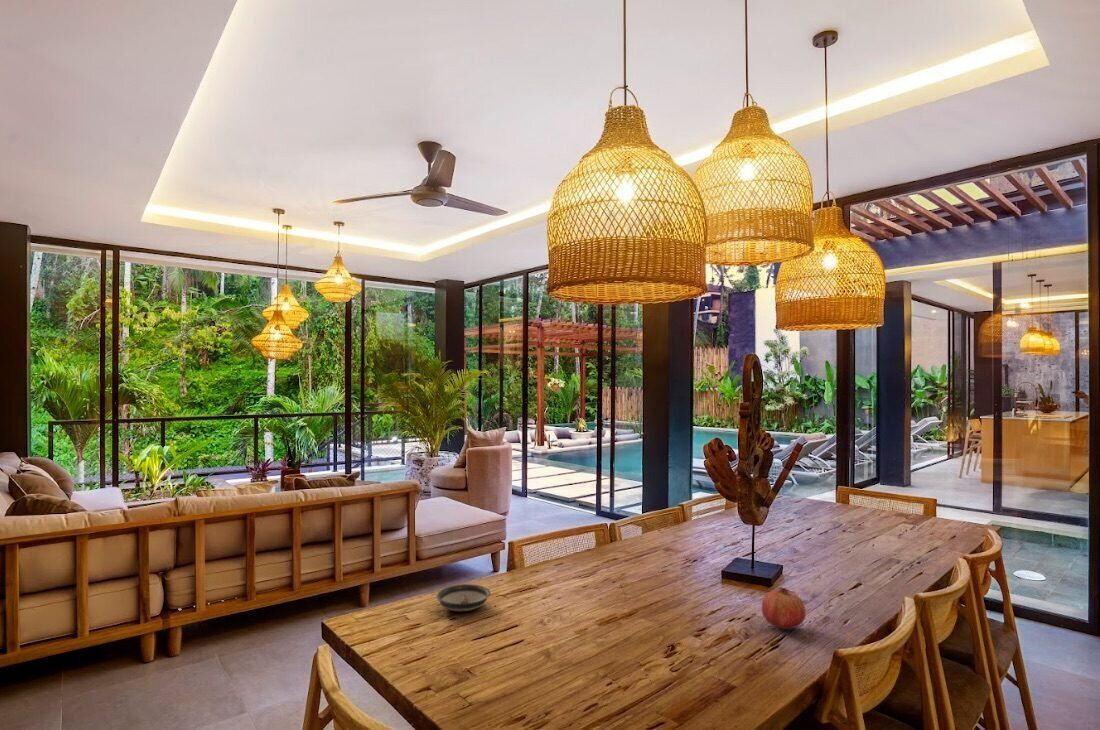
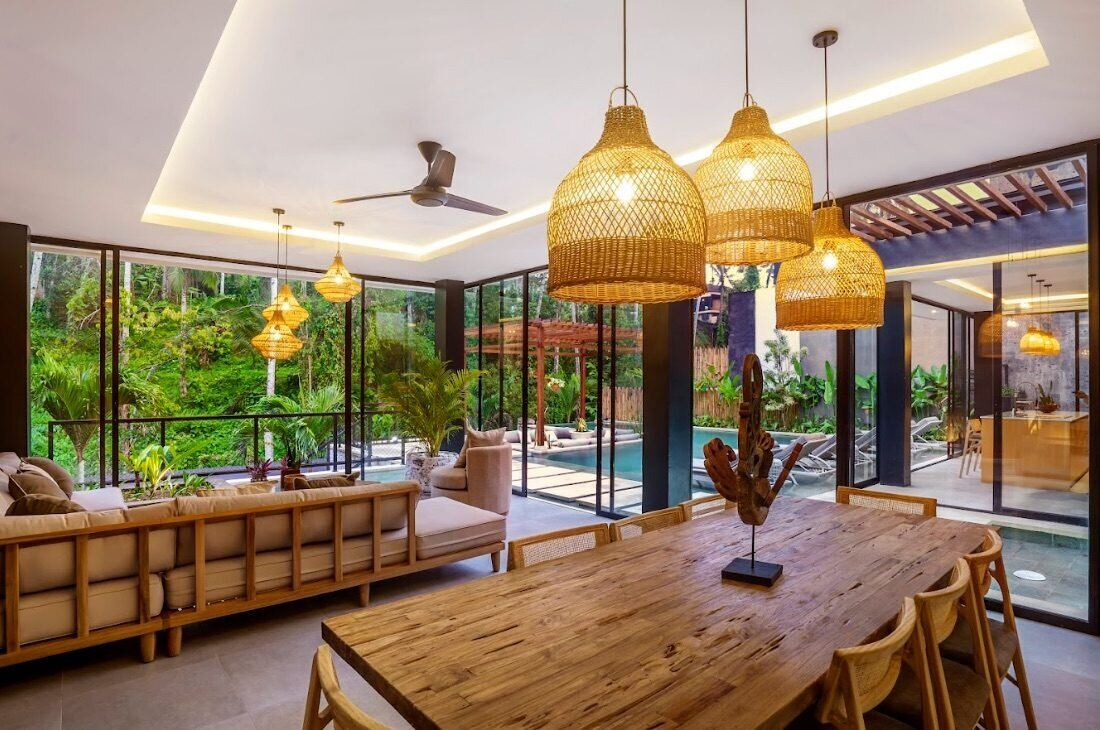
- saucer [435,583,491,613]
- fruit [761,586,807,630]
